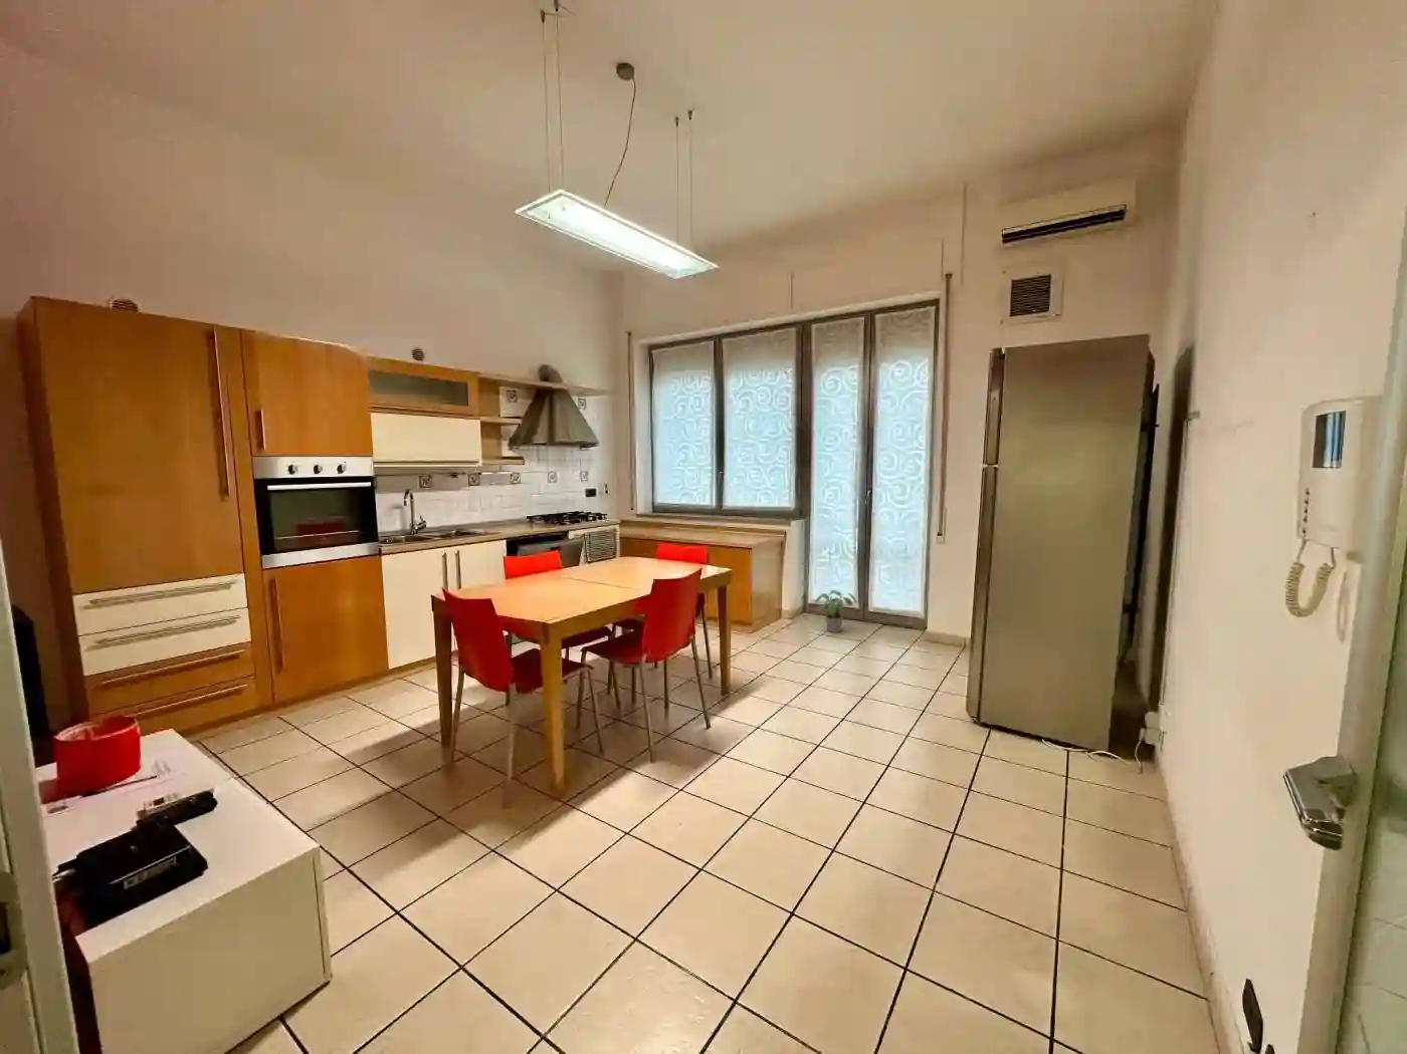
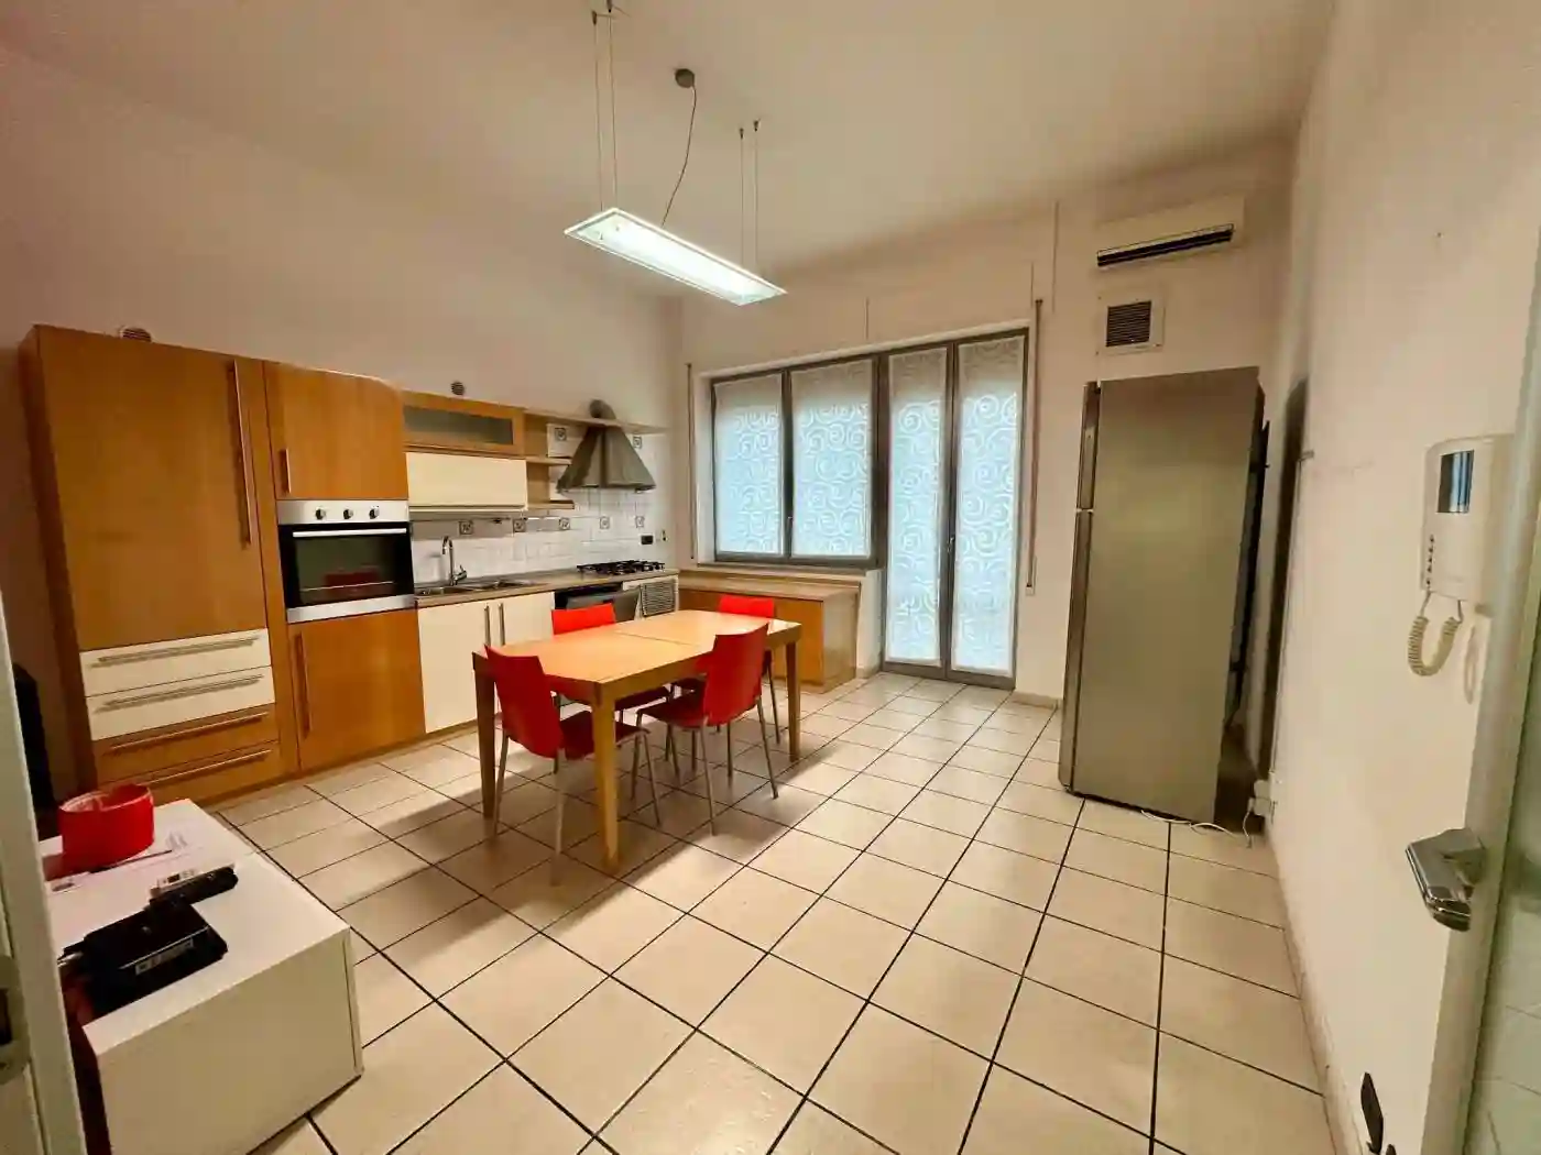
- potted plant [814,589,859,633]
